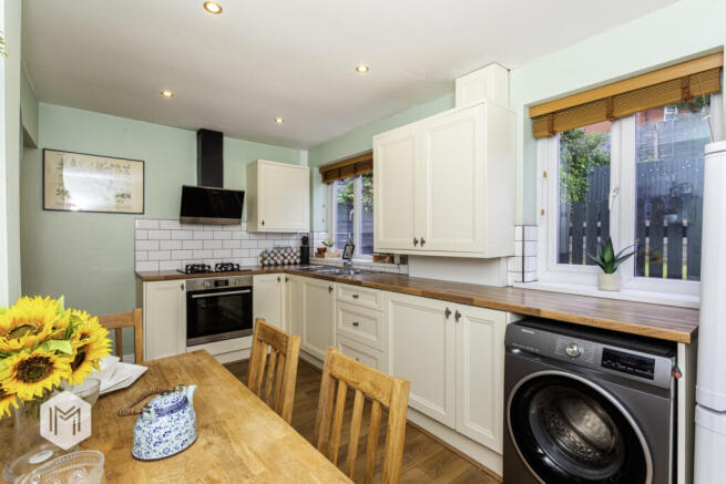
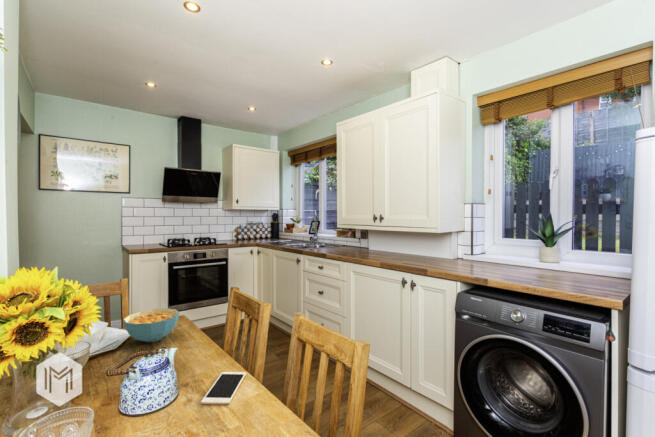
+ cell phone [200,371,247,406]
+ cereal bowl [122,307,180,343]
